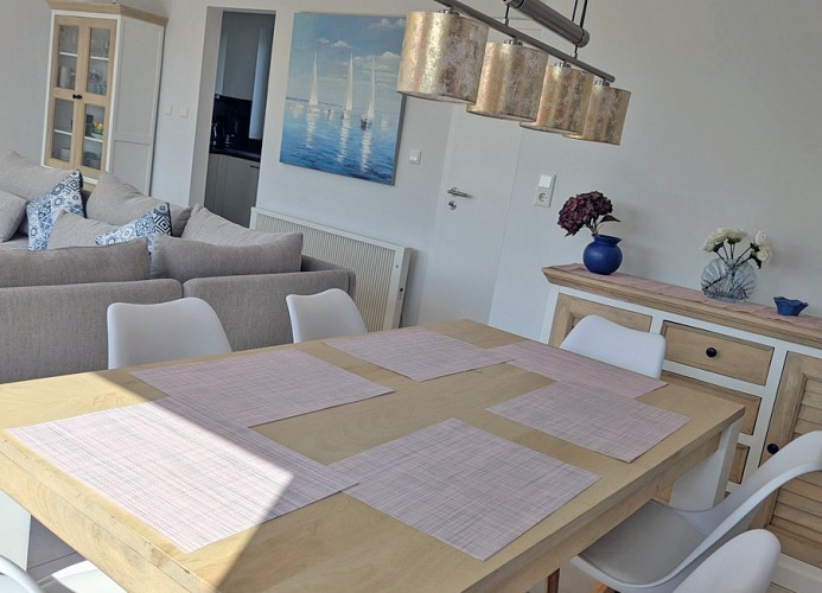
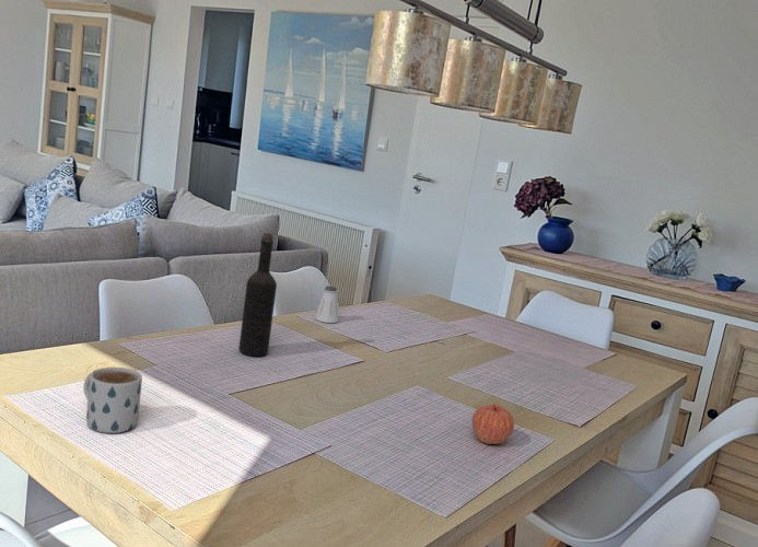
+ mug [82,366,143,434]
+ saltshaker [314,286,339,324]
+ apple [471,403,515,445]
+ wine bottle [237,232,278,357]
